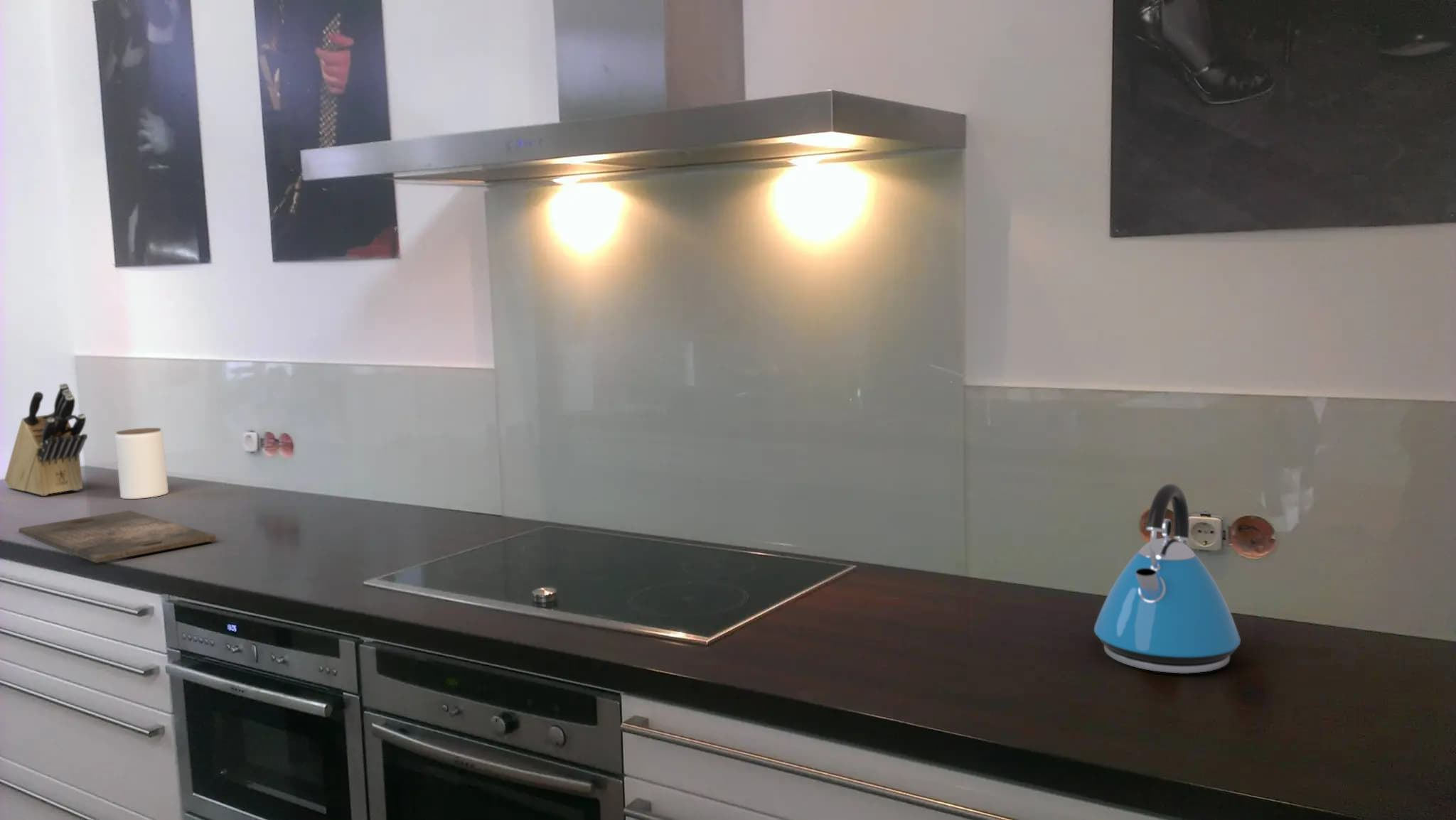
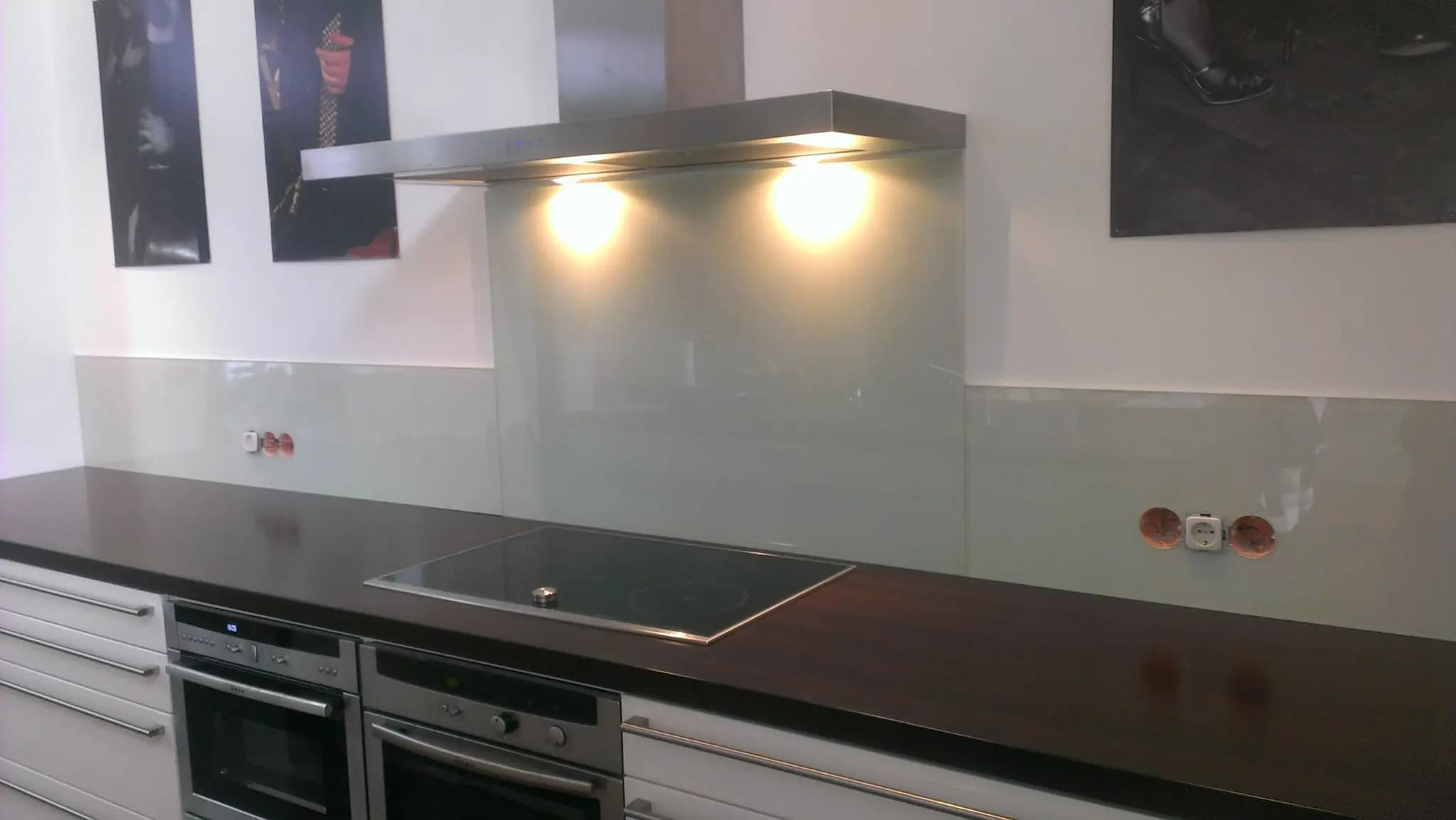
- knife block [4,382,88,497]
- jar [114,427,169,500]
- cutting board [18,509,217,563]
- kettle [1093,483,1241,674]
